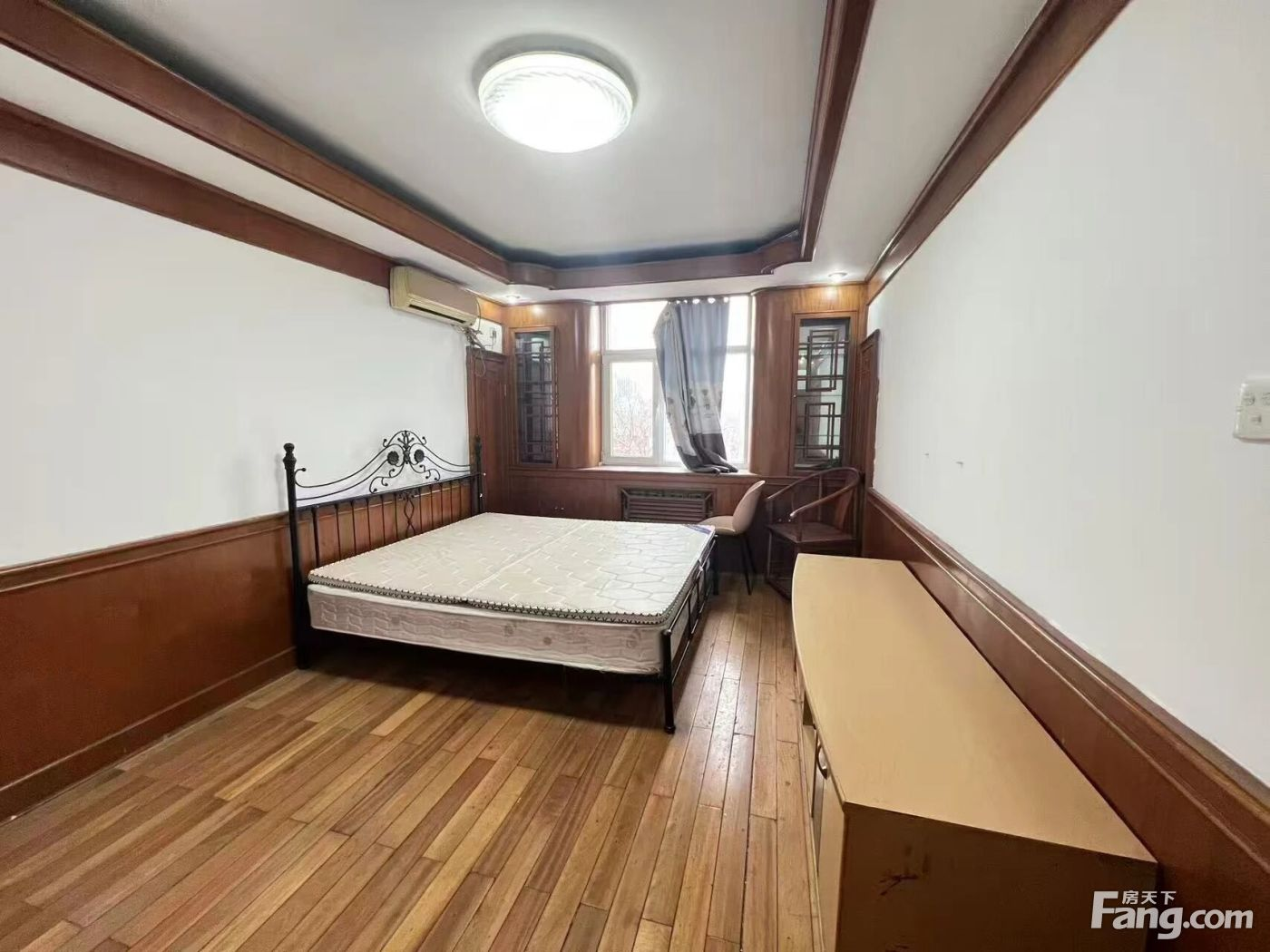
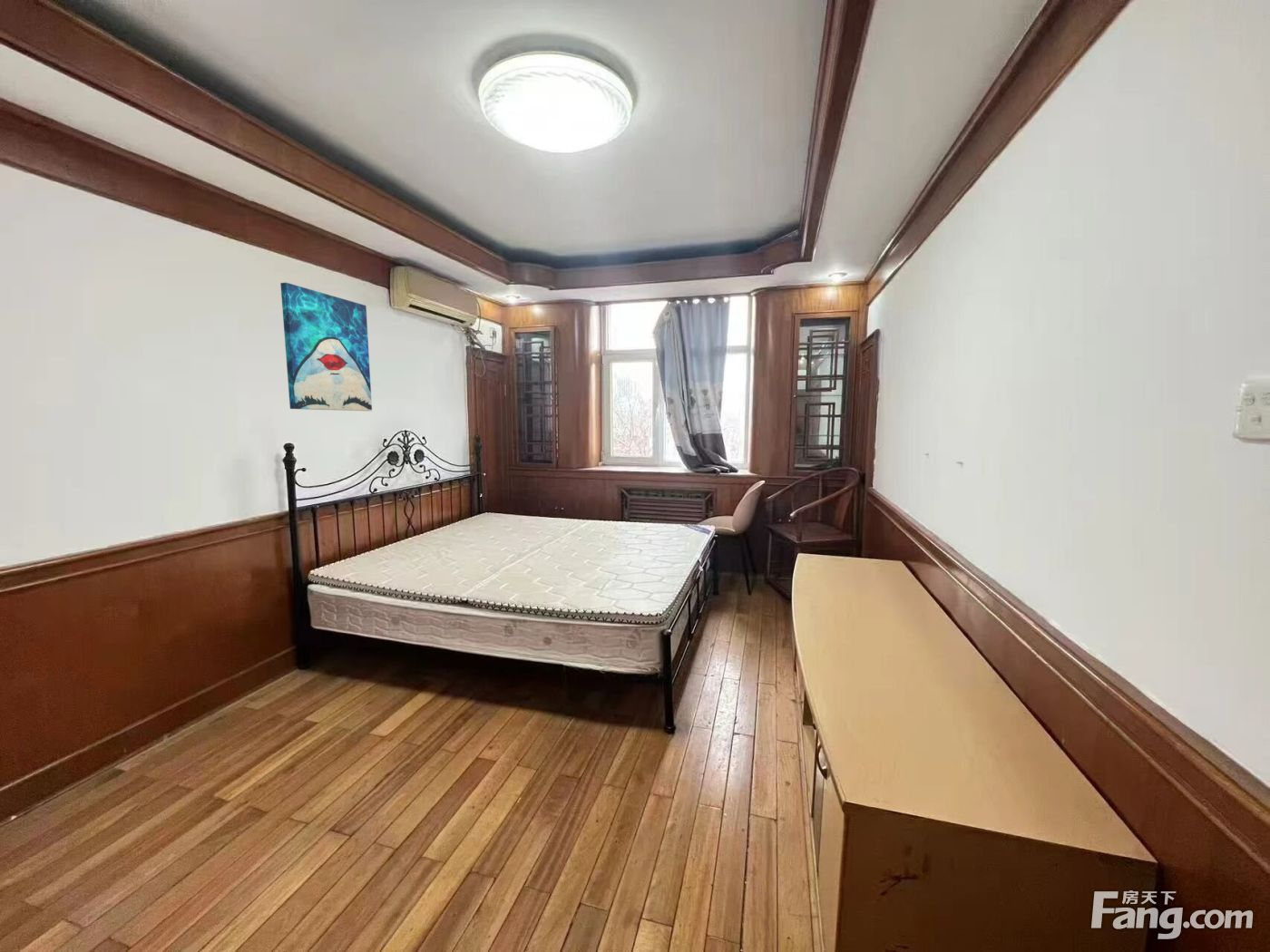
+ wall art [279,282,373,412]
